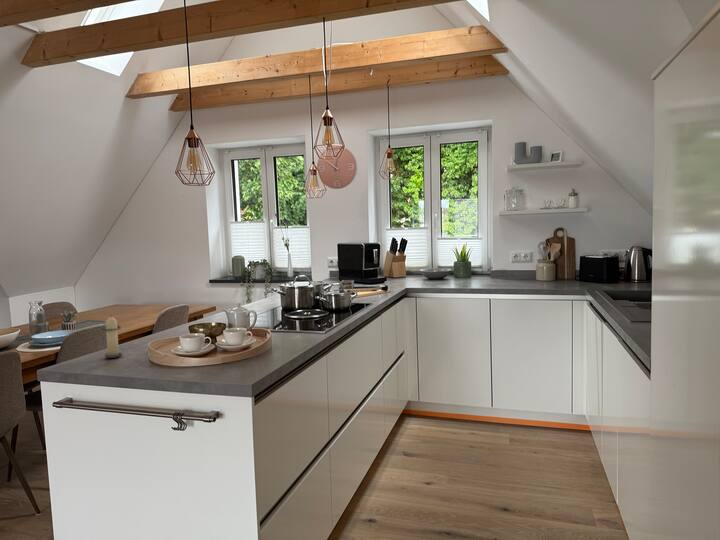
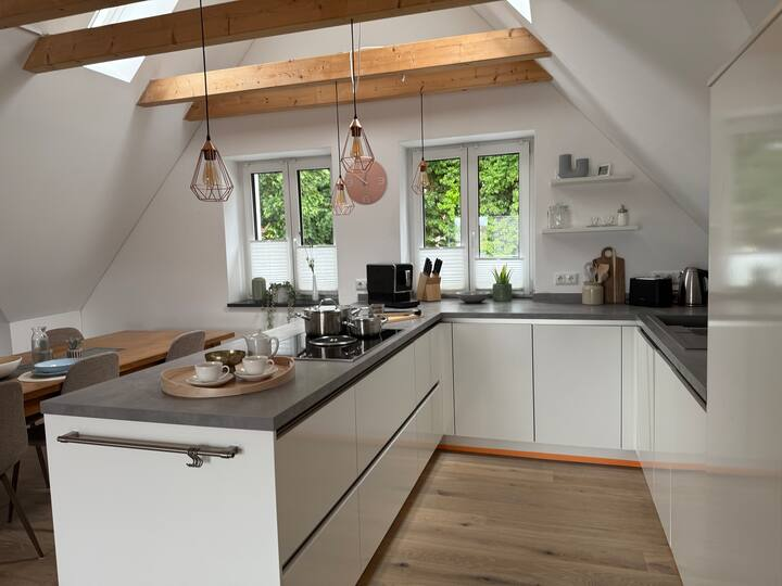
- candle [101,313,123,359]
